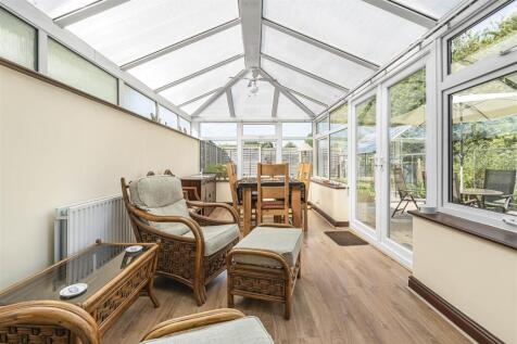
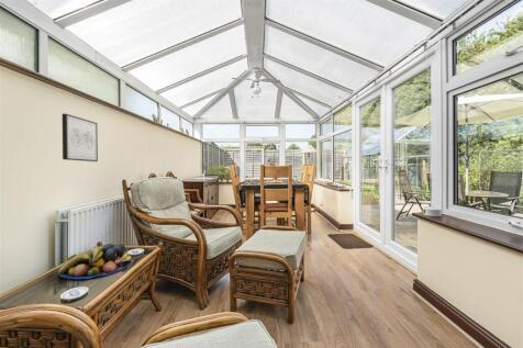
+ wall art [62,113,99,162]
+ fruit bowl [57,243,133,280]
